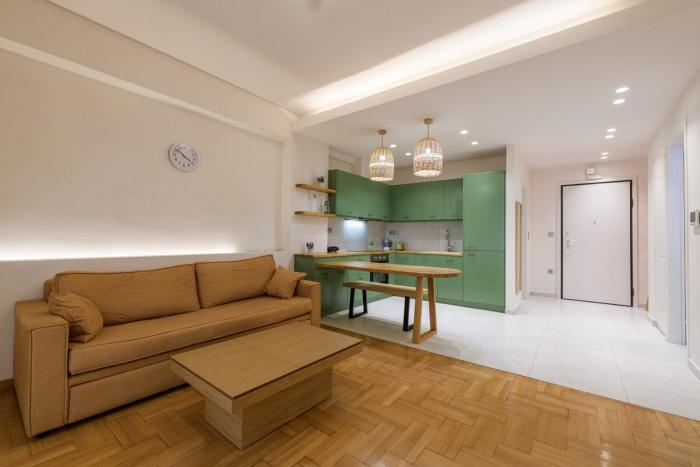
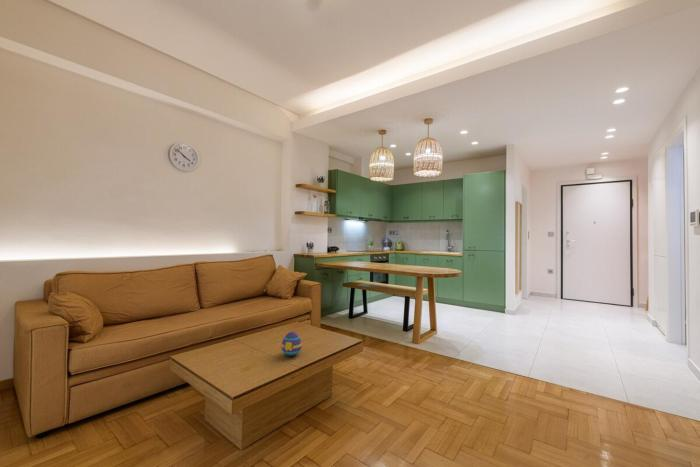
+ decorative egg [280,331,303,357]
